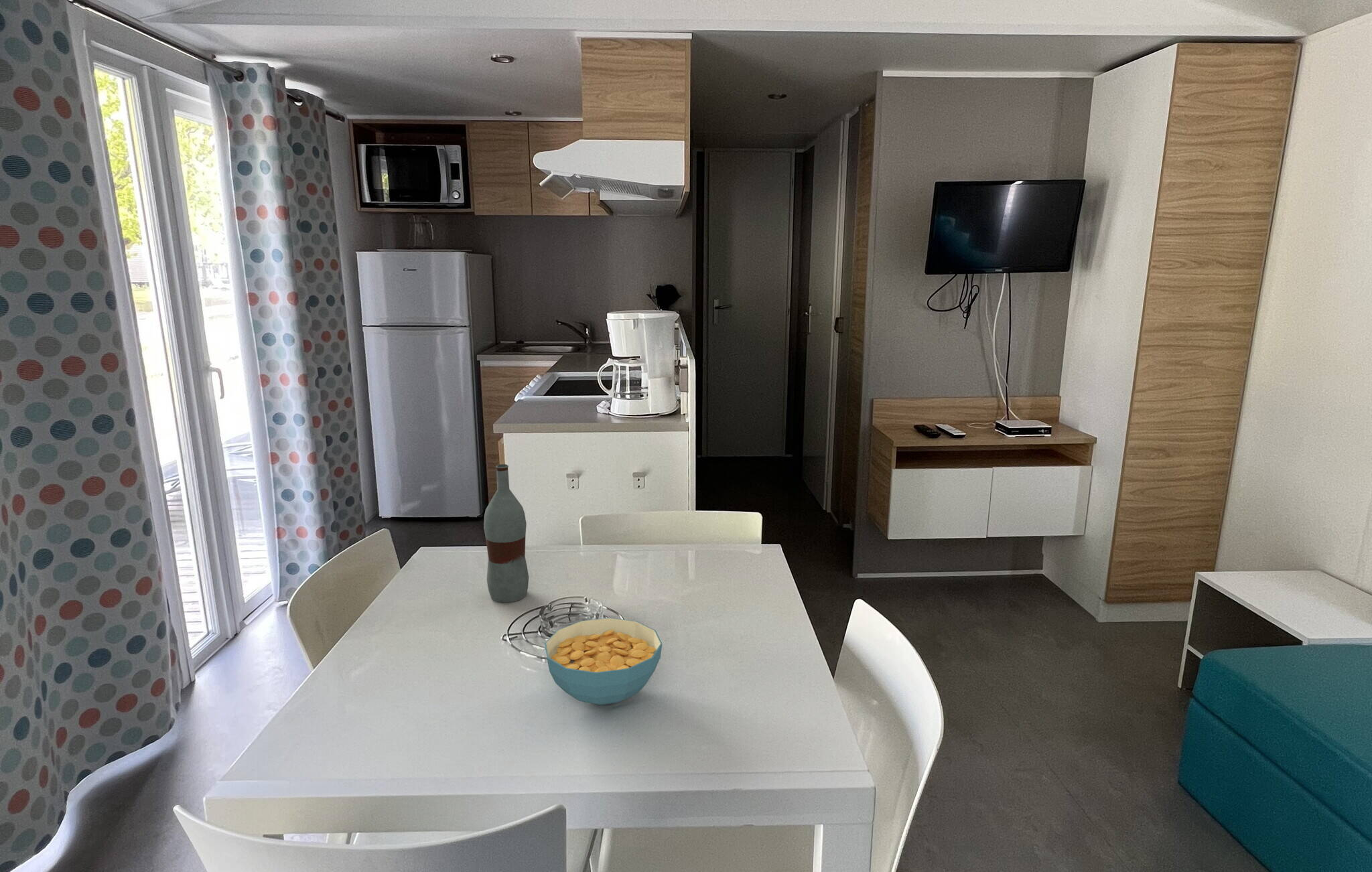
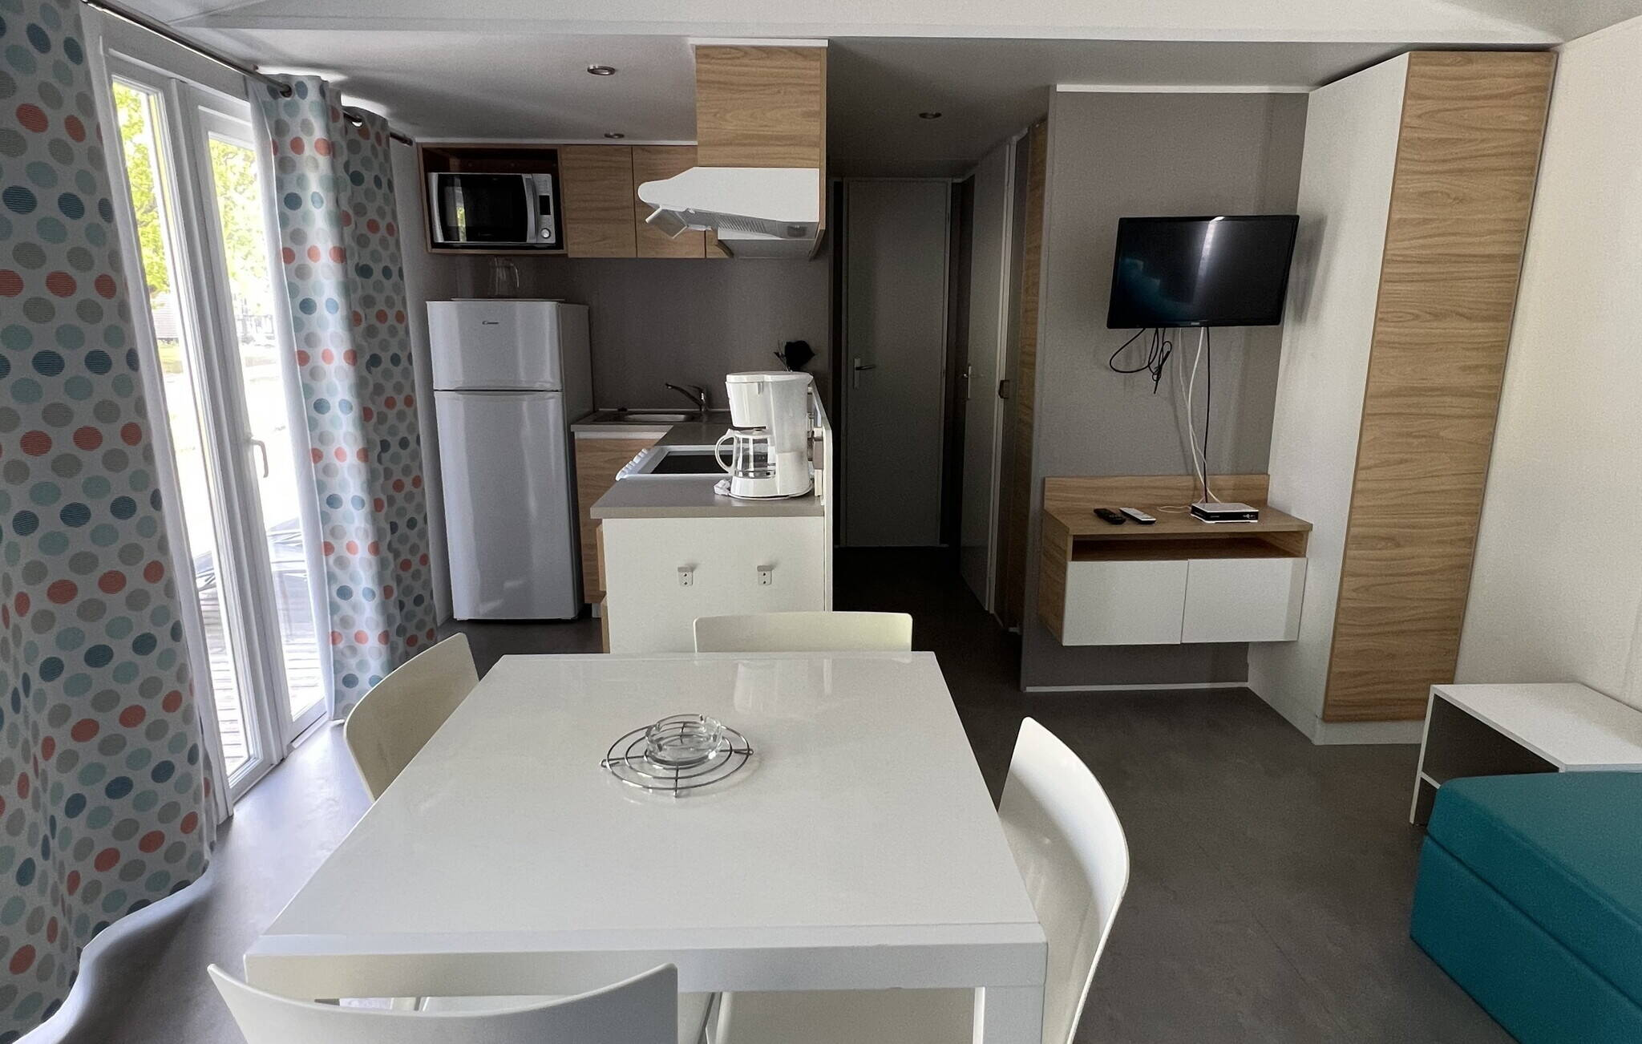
- bottle [483,463,529,603]
- cereal bowl [544,617,663,705]
